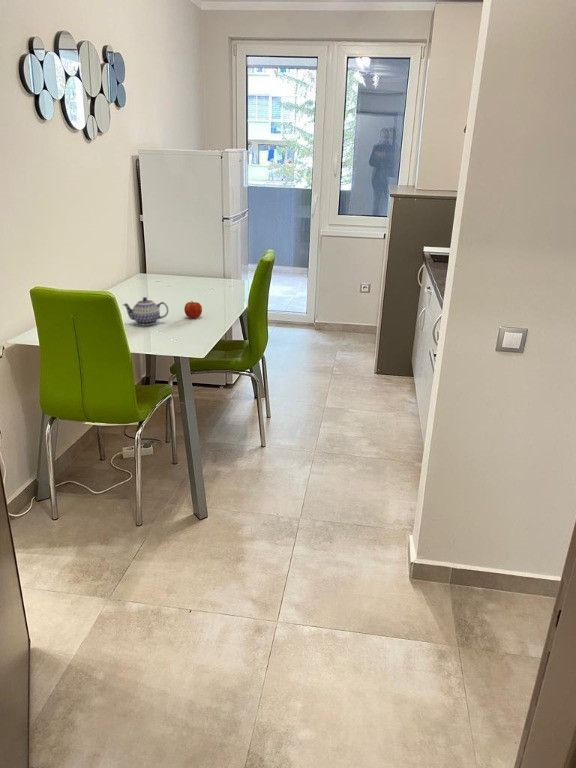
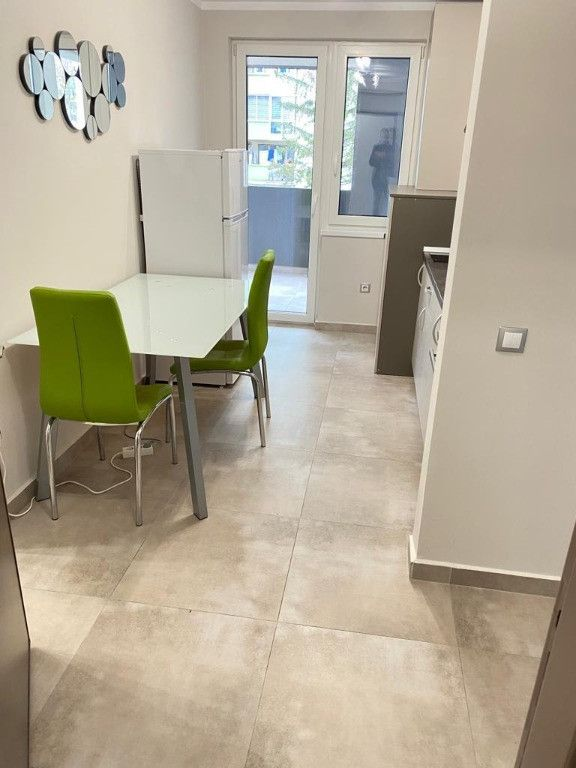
- teapot [122,296,169,326]
- fruit [183,300,203,319]
